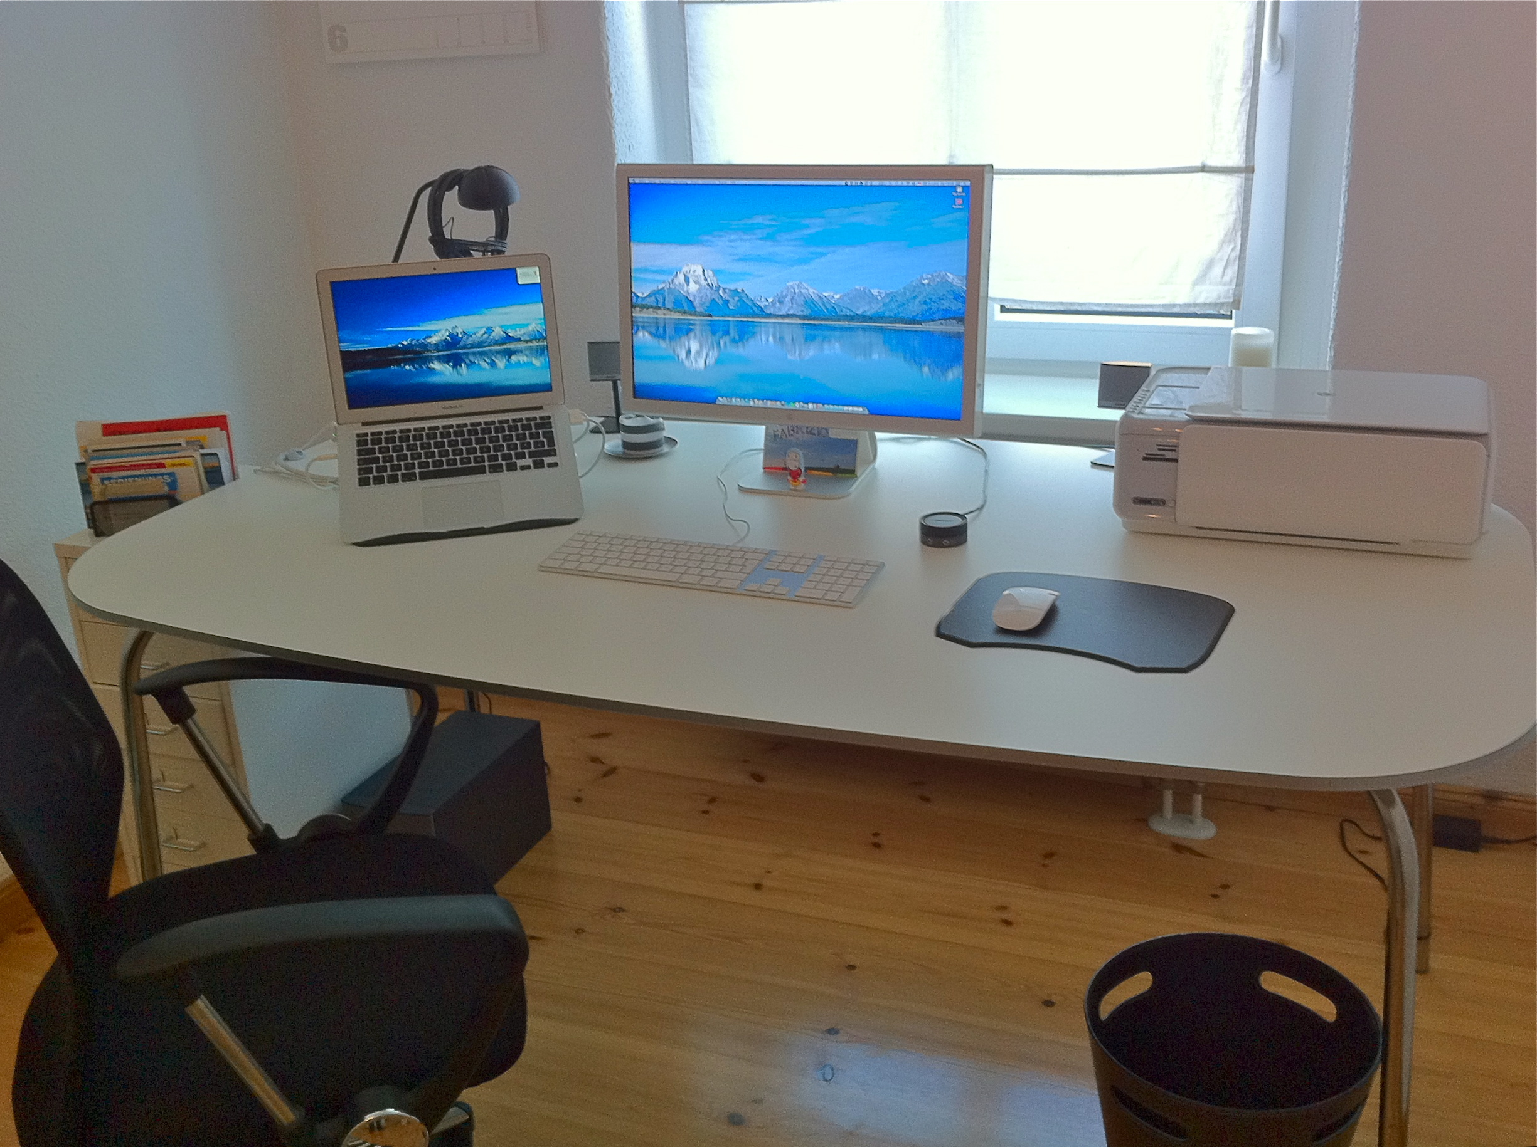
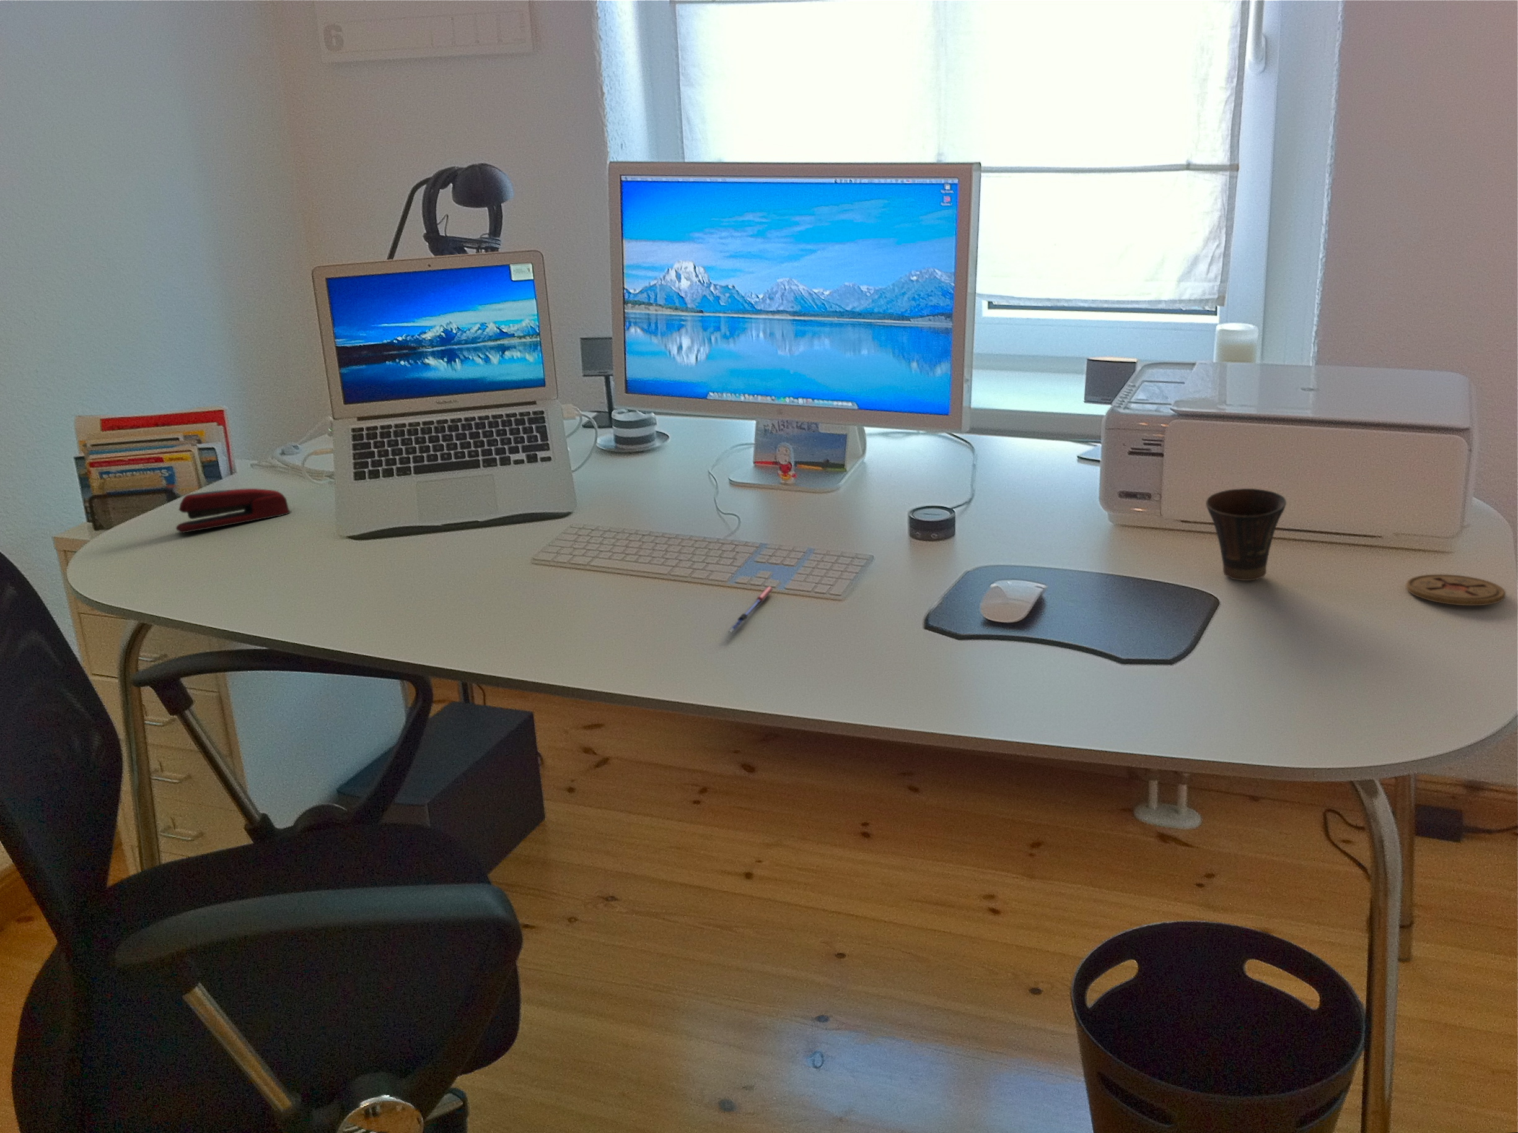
+ cup [1205,488,1287,581]
+ pen [725,586,773,634]
+ stapler [175,488,292,533]
+ coaster [1405,574,1506,606]
